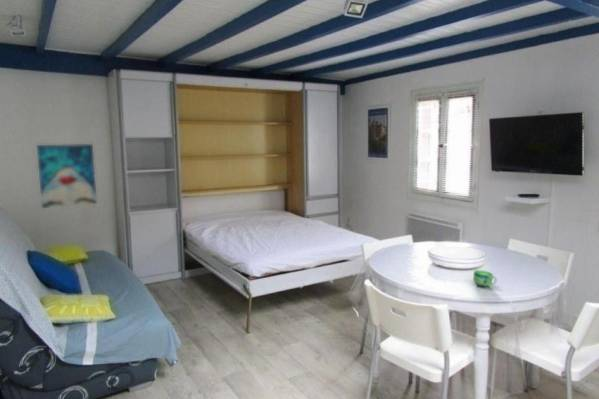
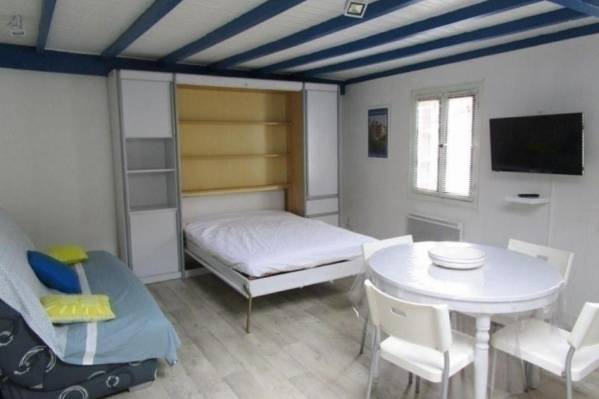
- wall art [36,143,98,209]
- cup [472,269,498,288]
